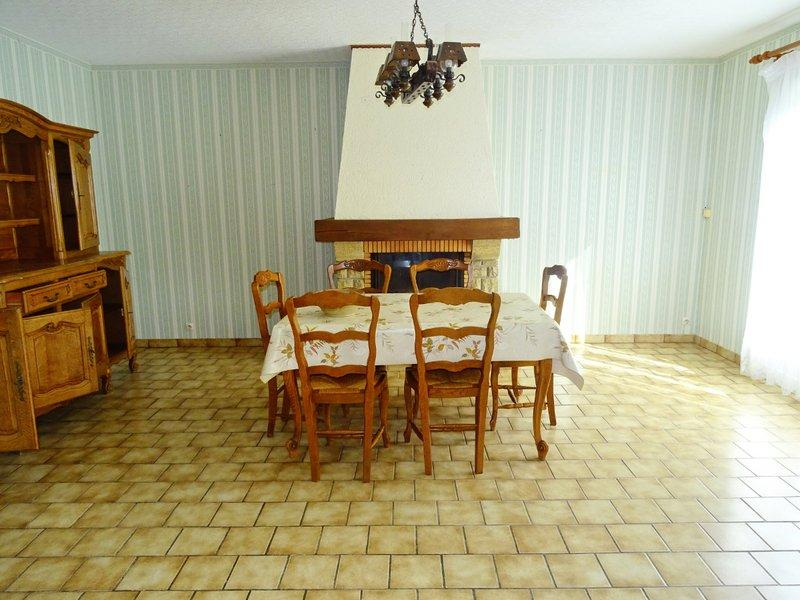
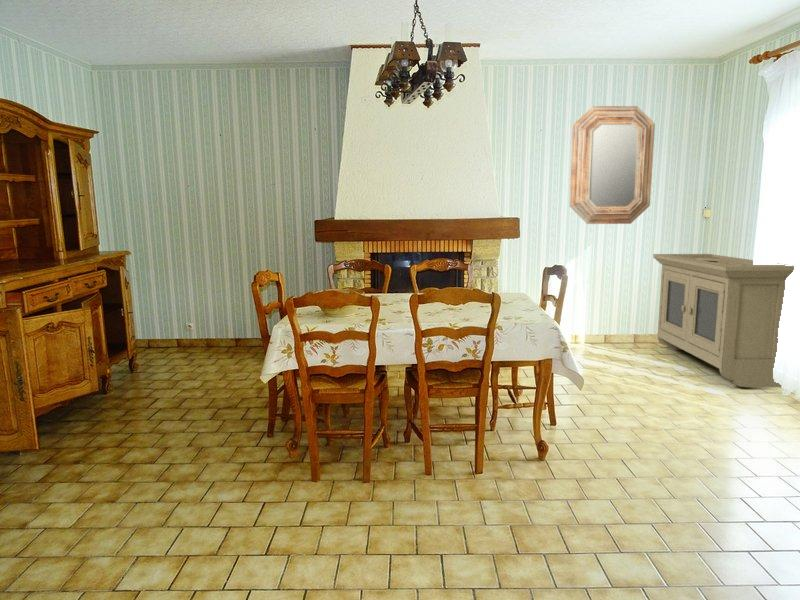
+ storage cabinet [652,253,795,388]
+ home mirror [569,105,656,225]
